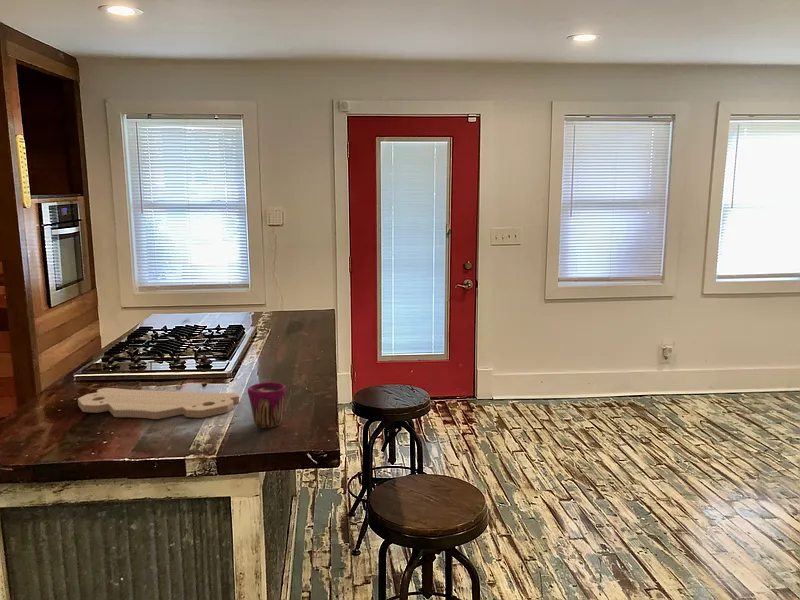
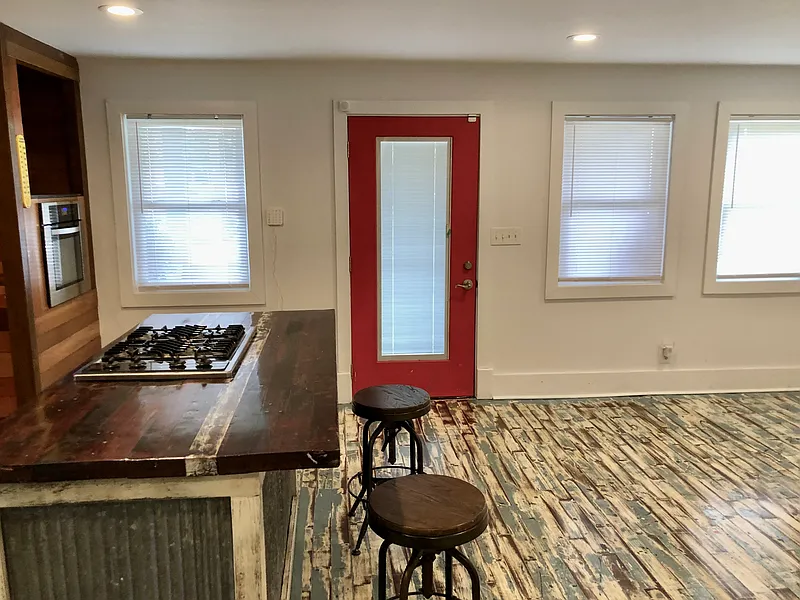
- cutting board [77,387,240,420]
- cup [247,381,287,429]
